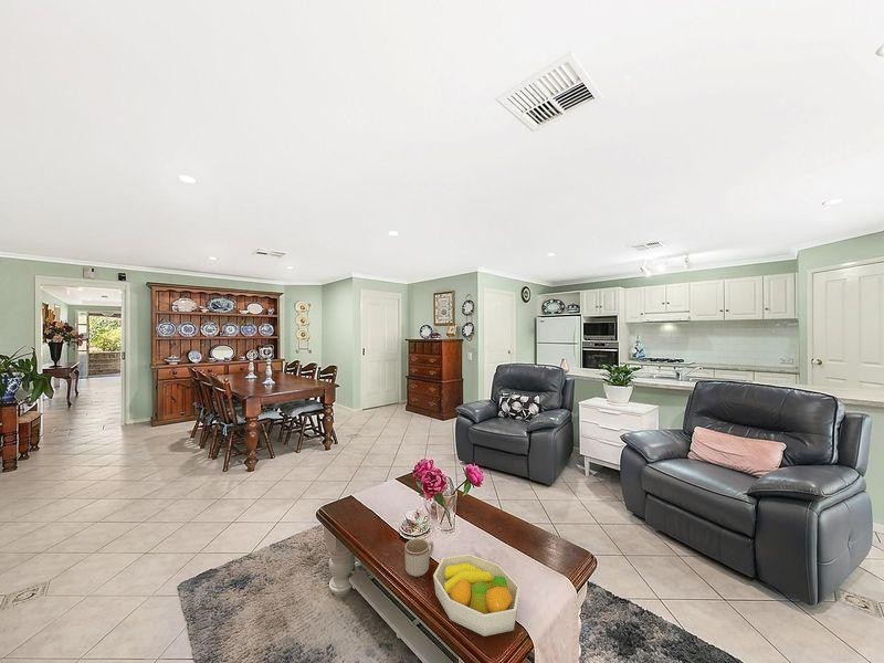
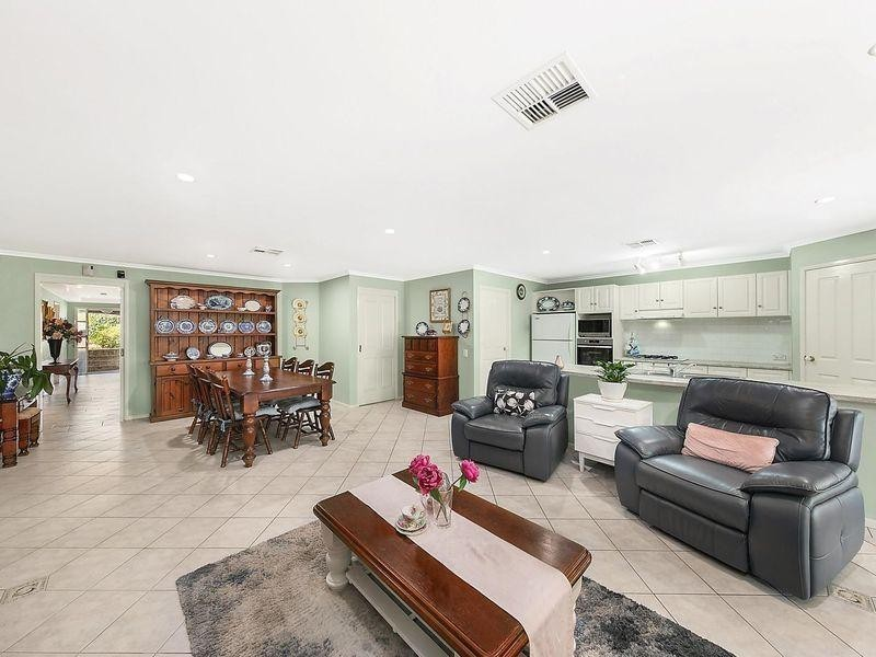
- mug [403,537,434,578]
- fruit bowl [432,552,520,638]
